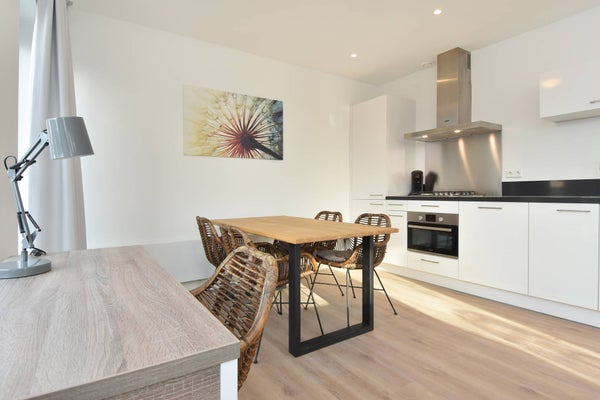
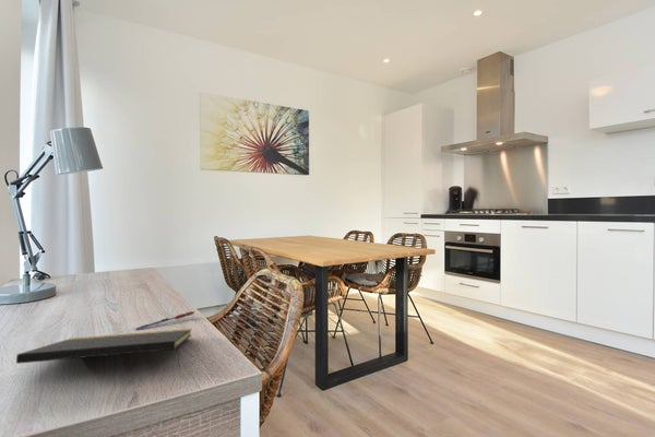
+ pen [134,310,195,330]
+ notepad [15,328,193,368]
